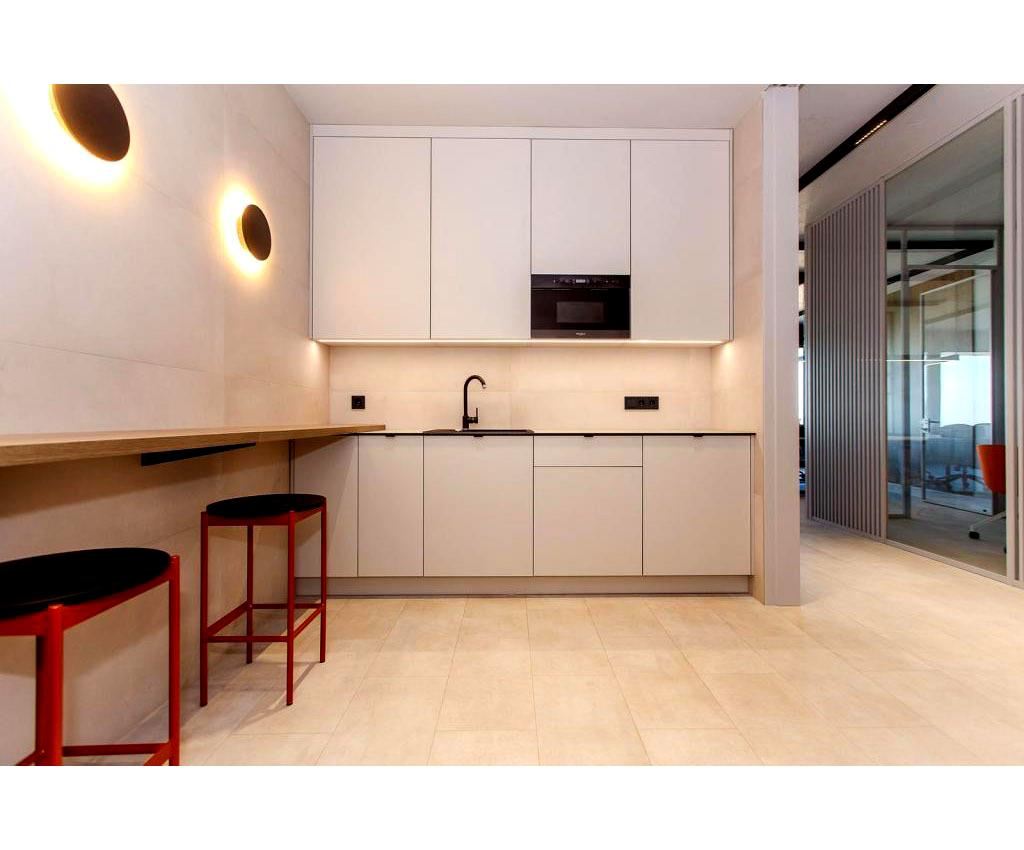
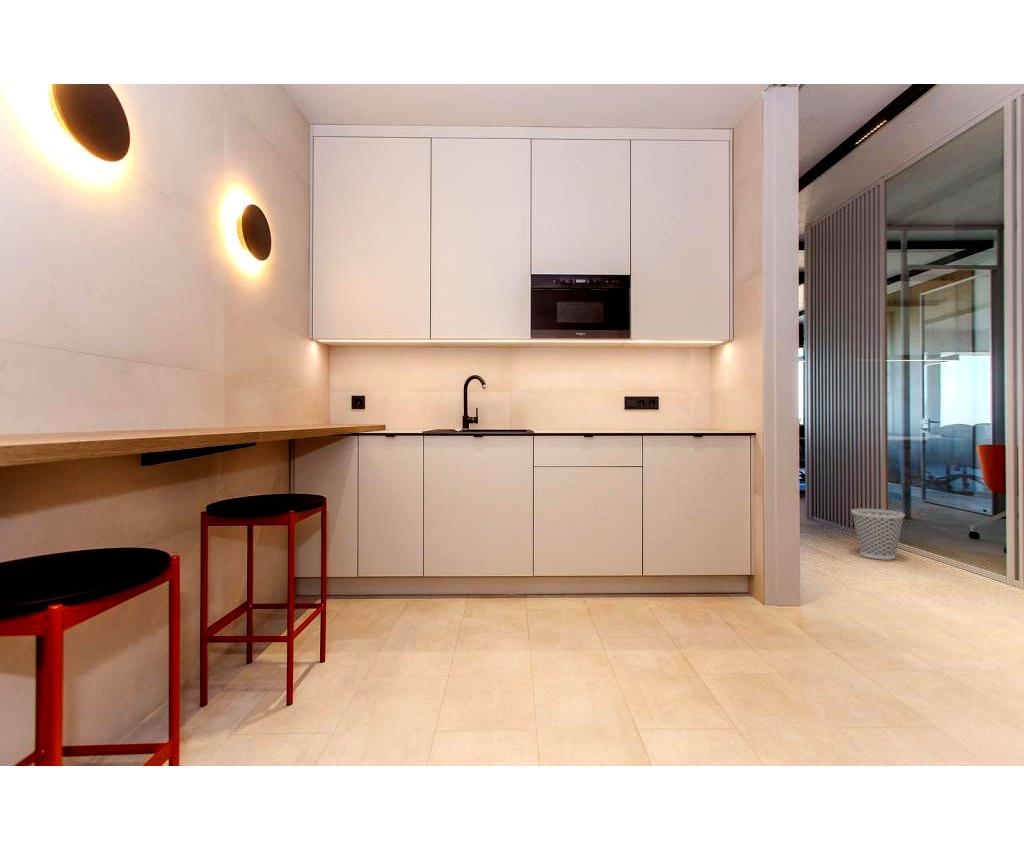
+ wastebasket [850,508,906,561]
